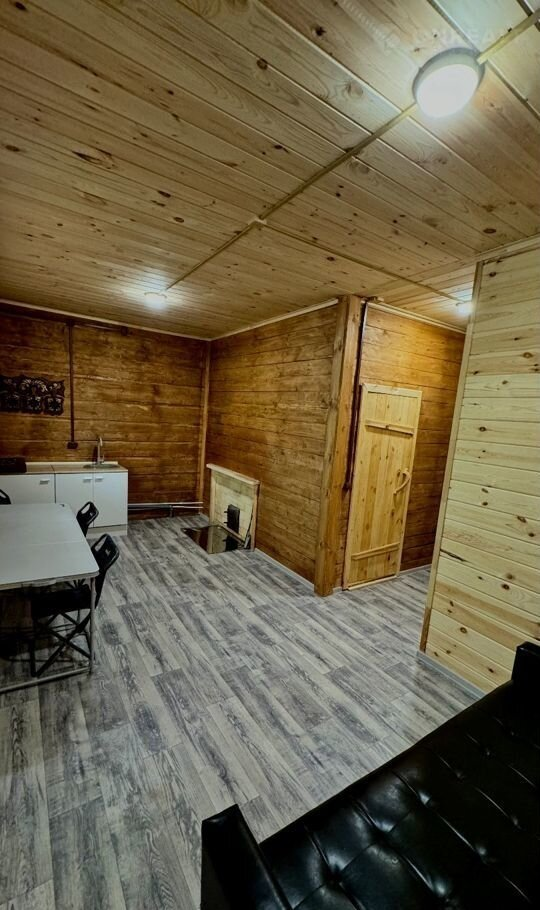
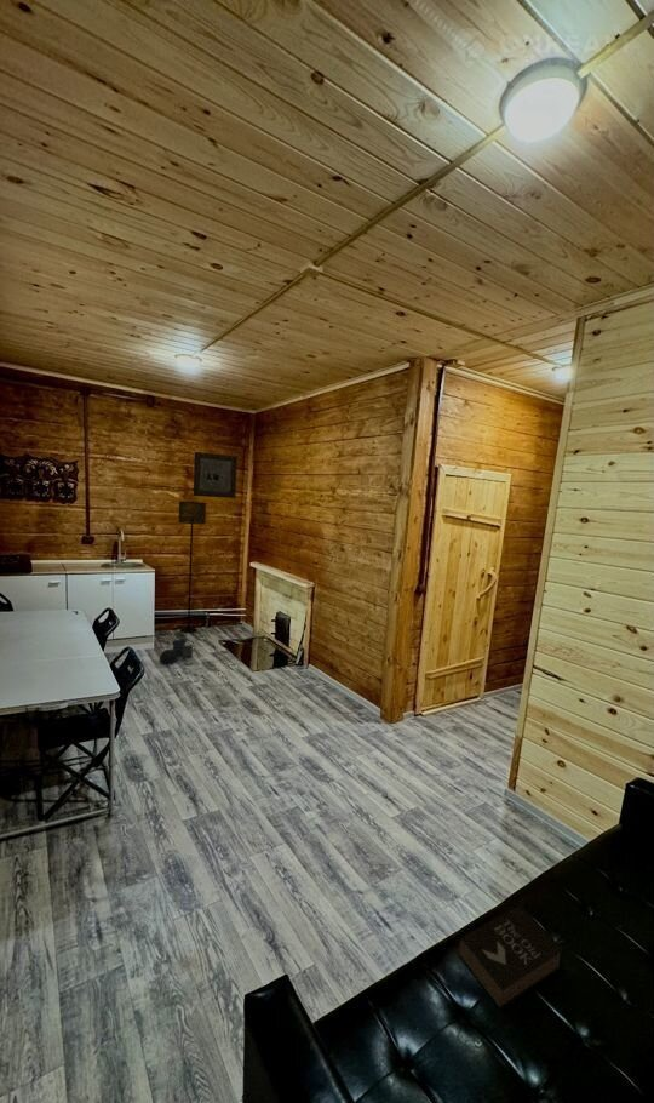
+ book [457,905,564,1011]
+ shopping bag [159,638,194,665]
+ wall art [193,451,239,499]
+ floor lamp [178,501,207,634]
